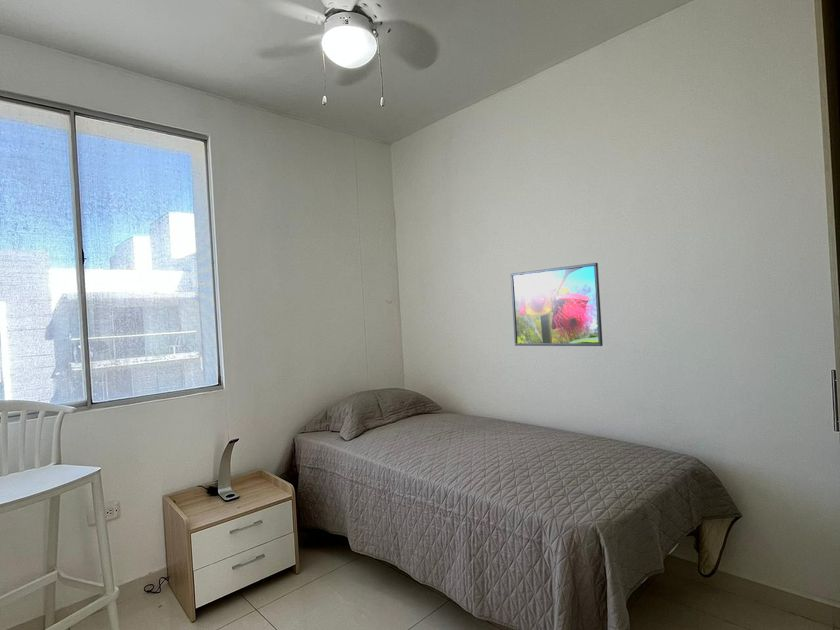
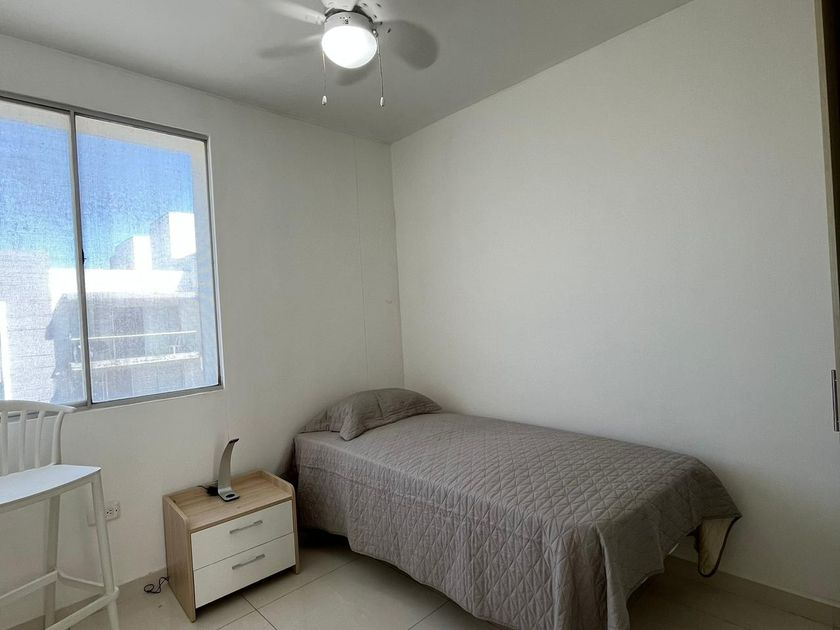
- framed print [510,262,604,347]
